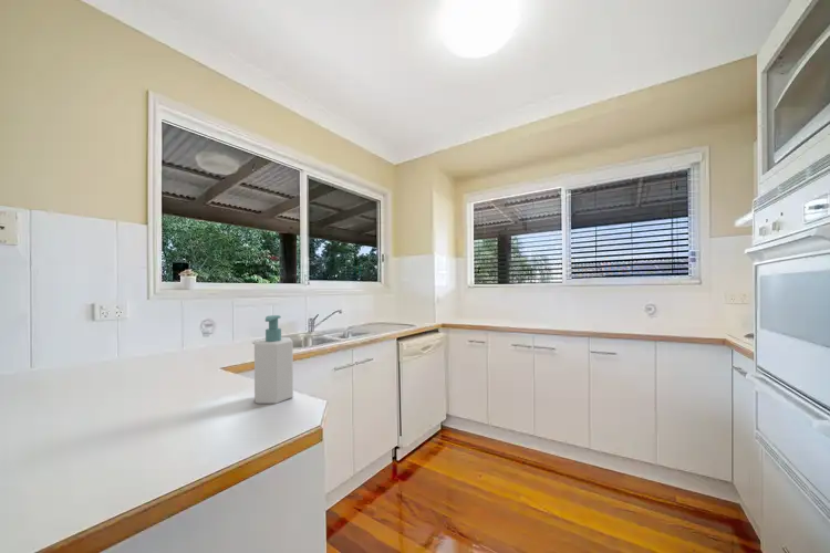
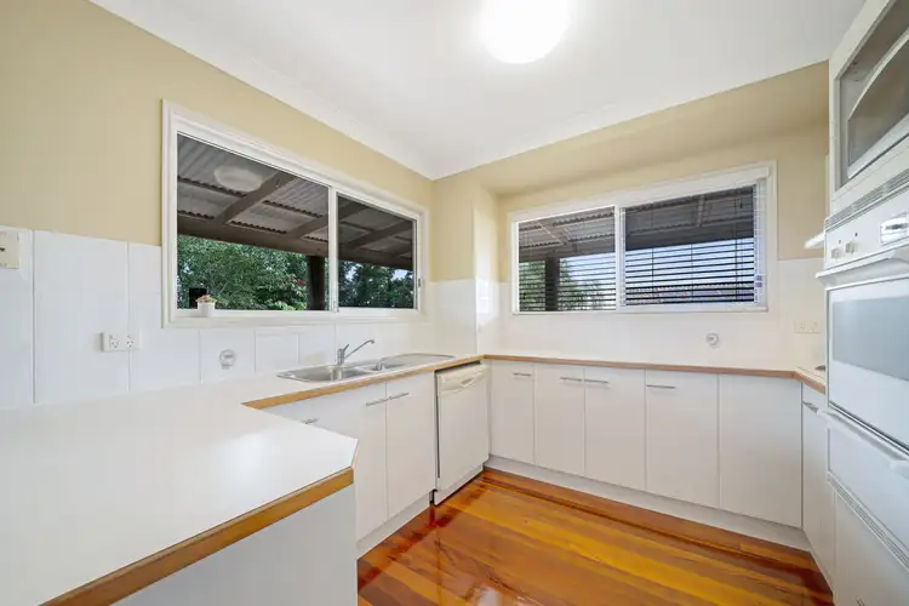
- soap bottle [253,314,294,405]
